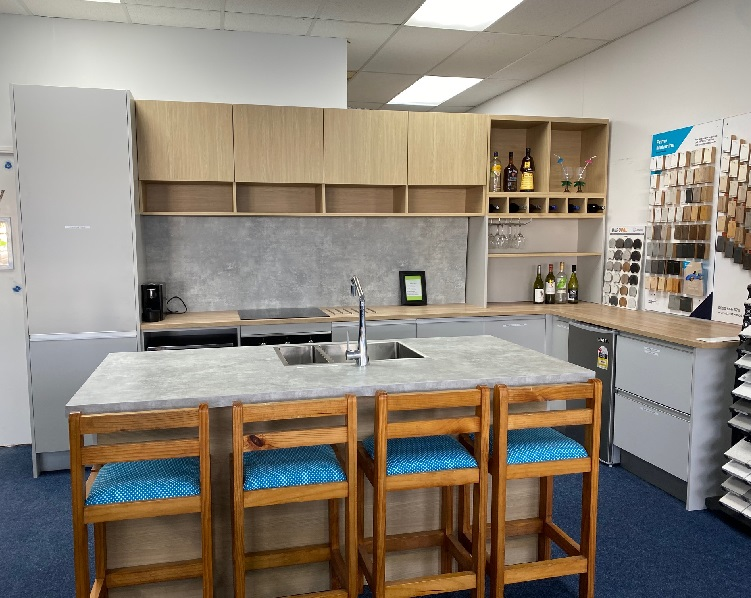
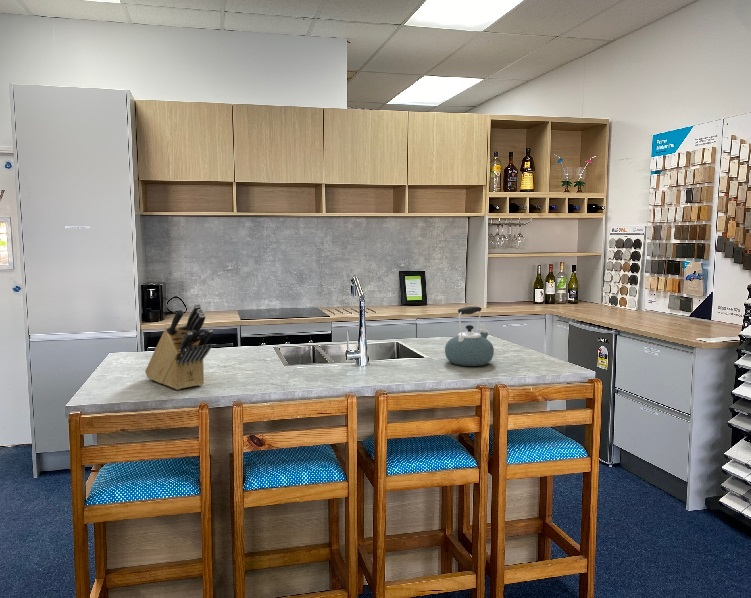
+ knife block [144,303,214,391]
+ kettle [444,306,495,367]
